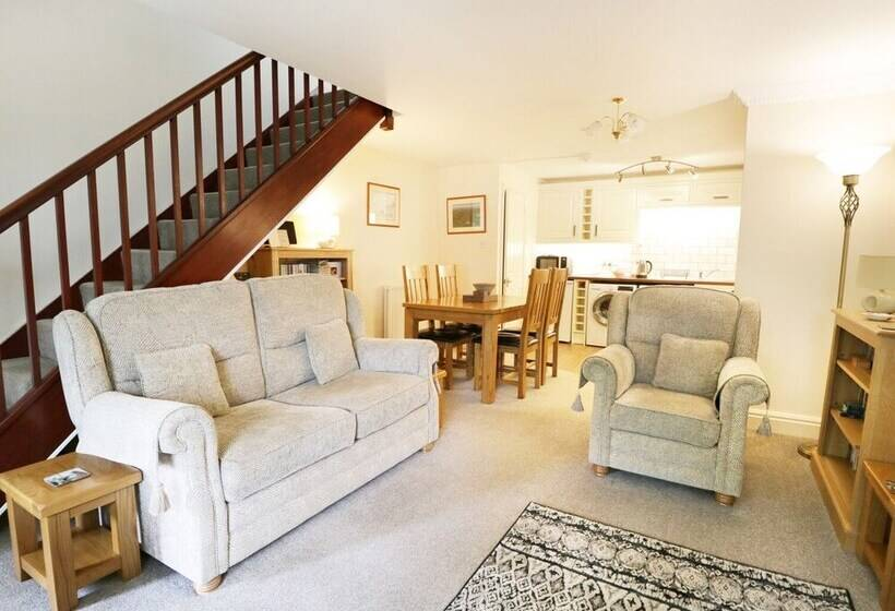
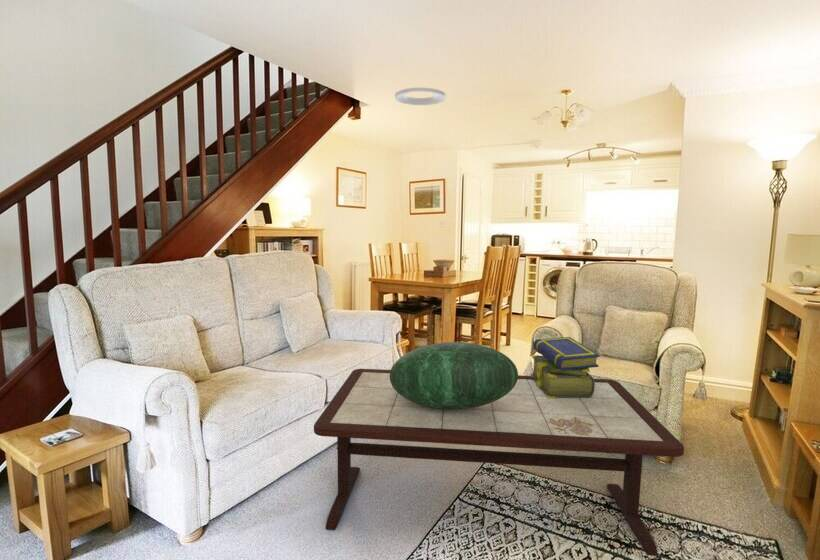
+ decorative bowl [390,341,519,409]
+ stack of books [530,336,601,398]
+ coffee table [313,368,685,557]
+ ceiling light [394,87,447,106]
